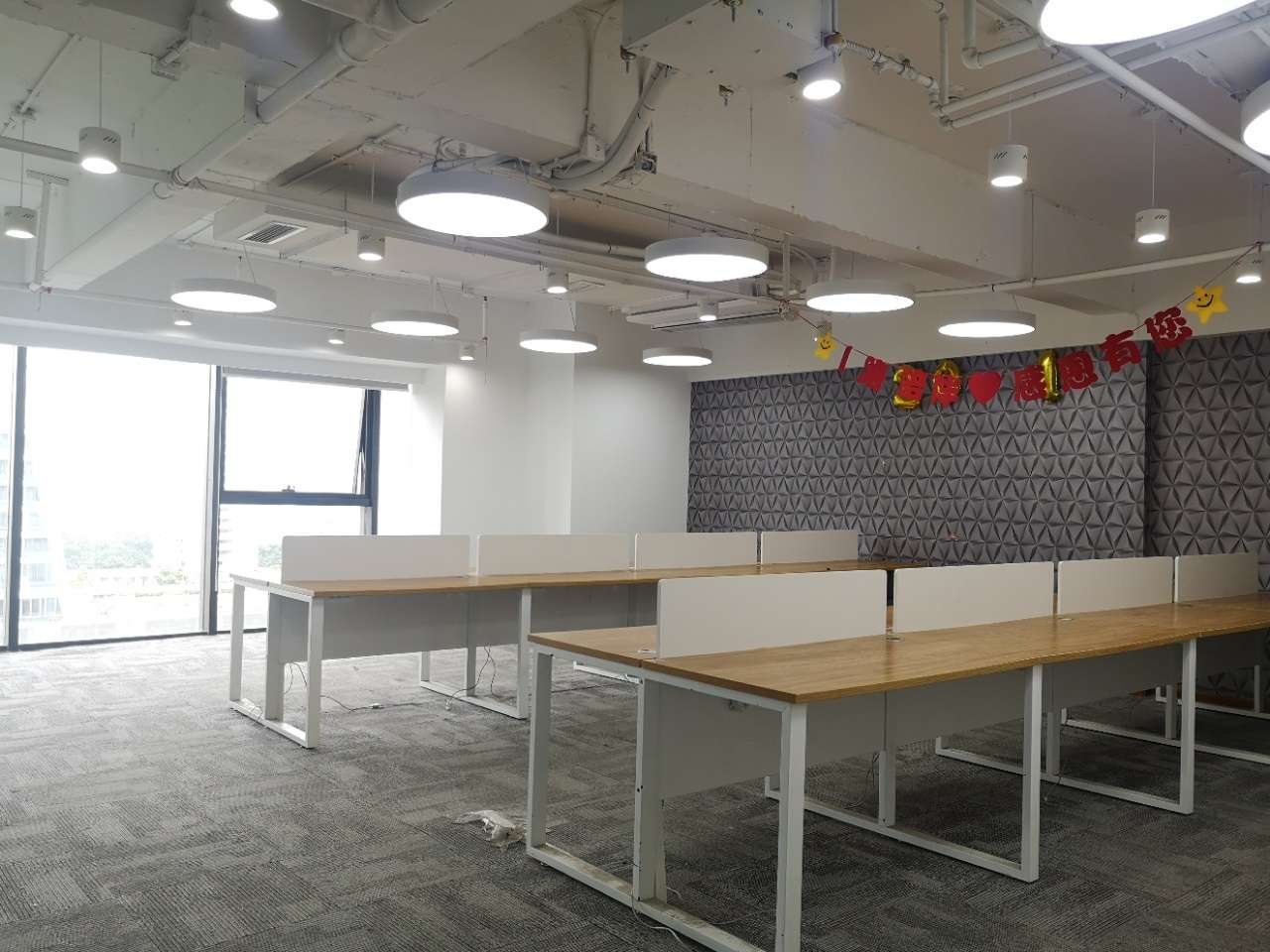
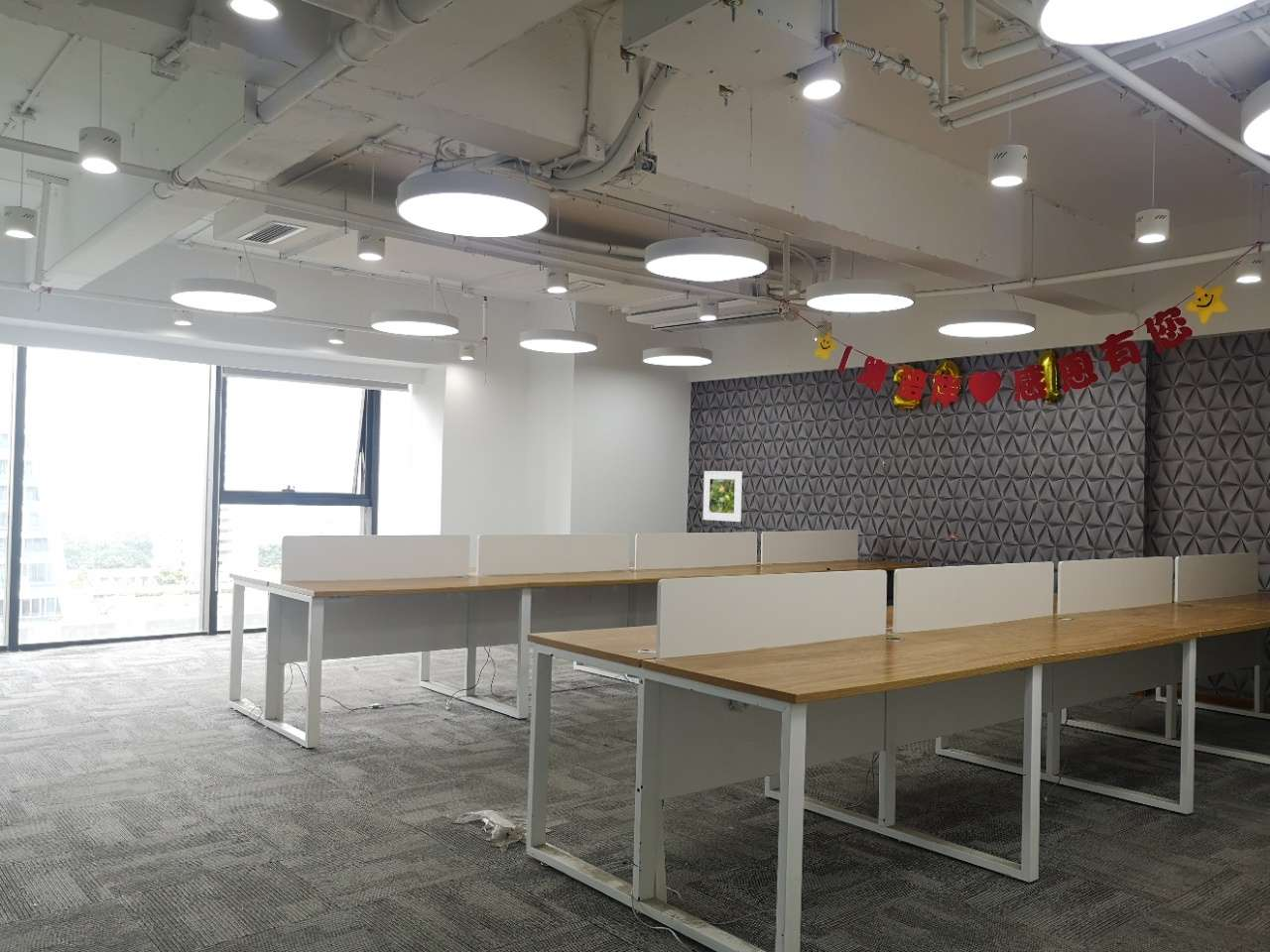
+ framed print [702,470,743,523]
